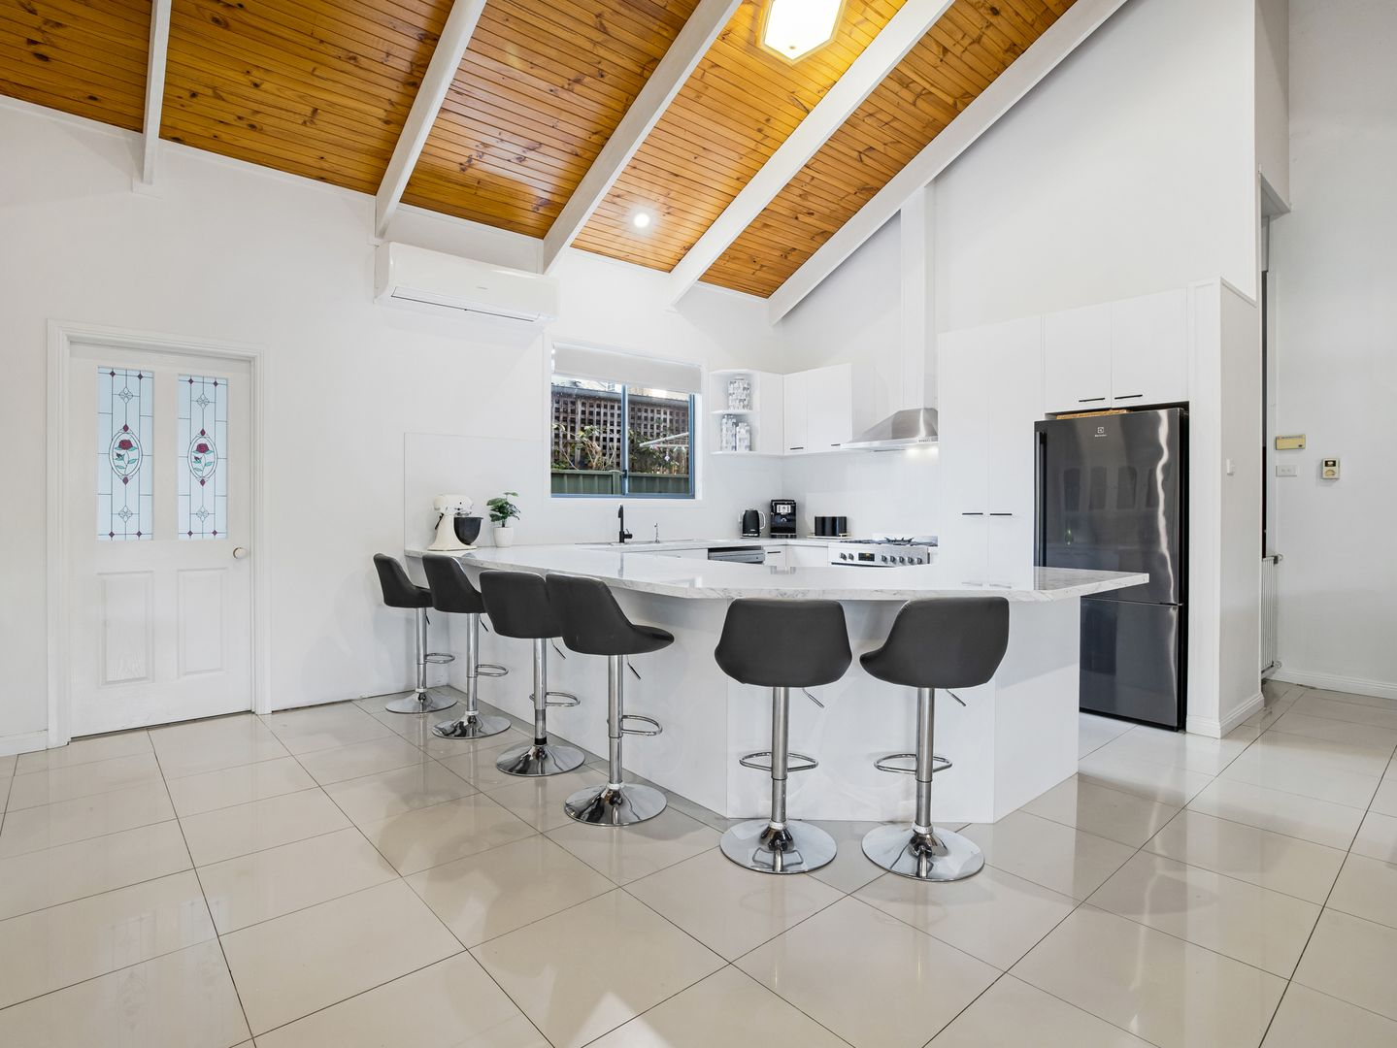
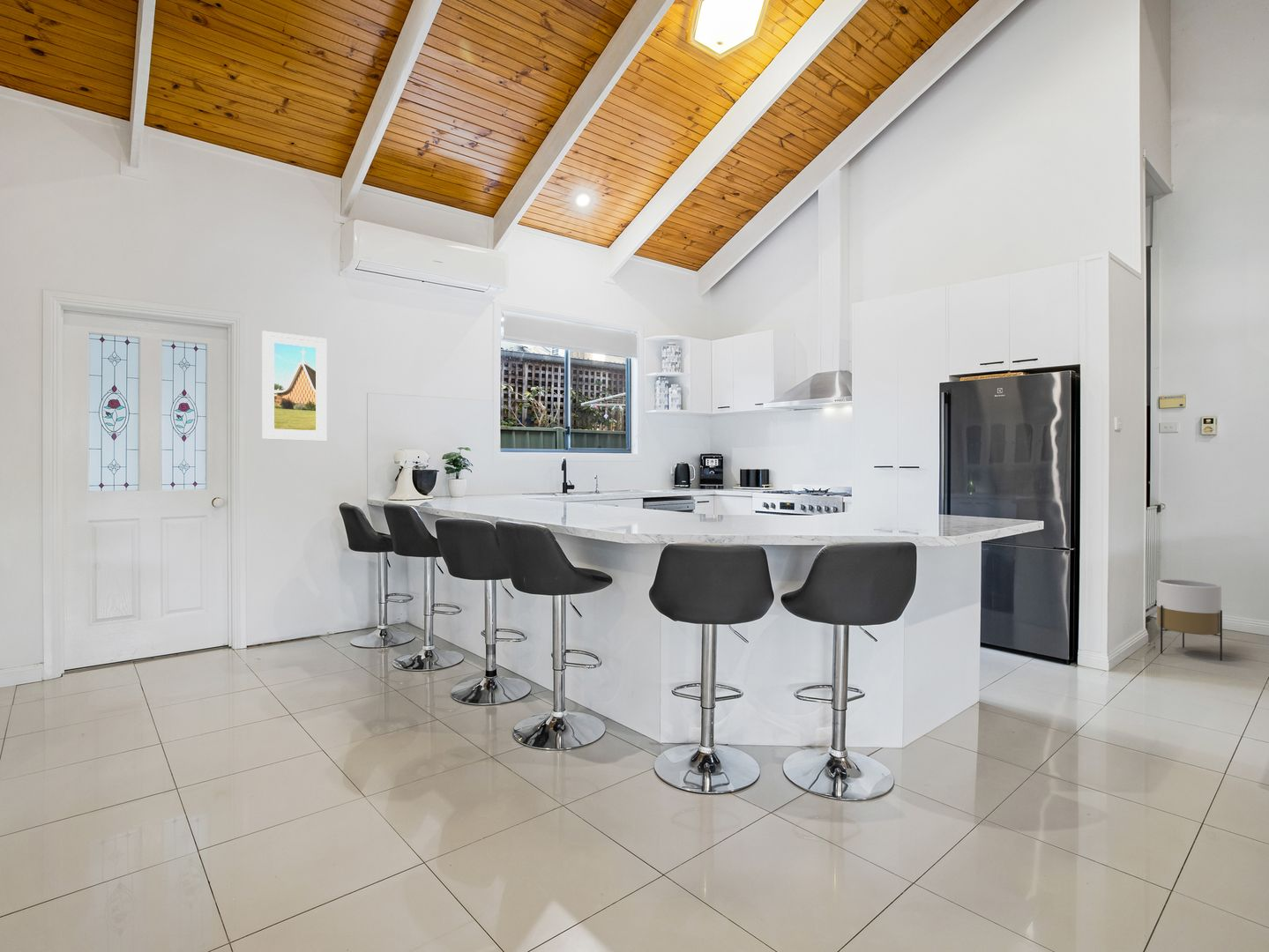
+ planter [1155,578,1223,661]
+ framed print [261,330,328,442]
